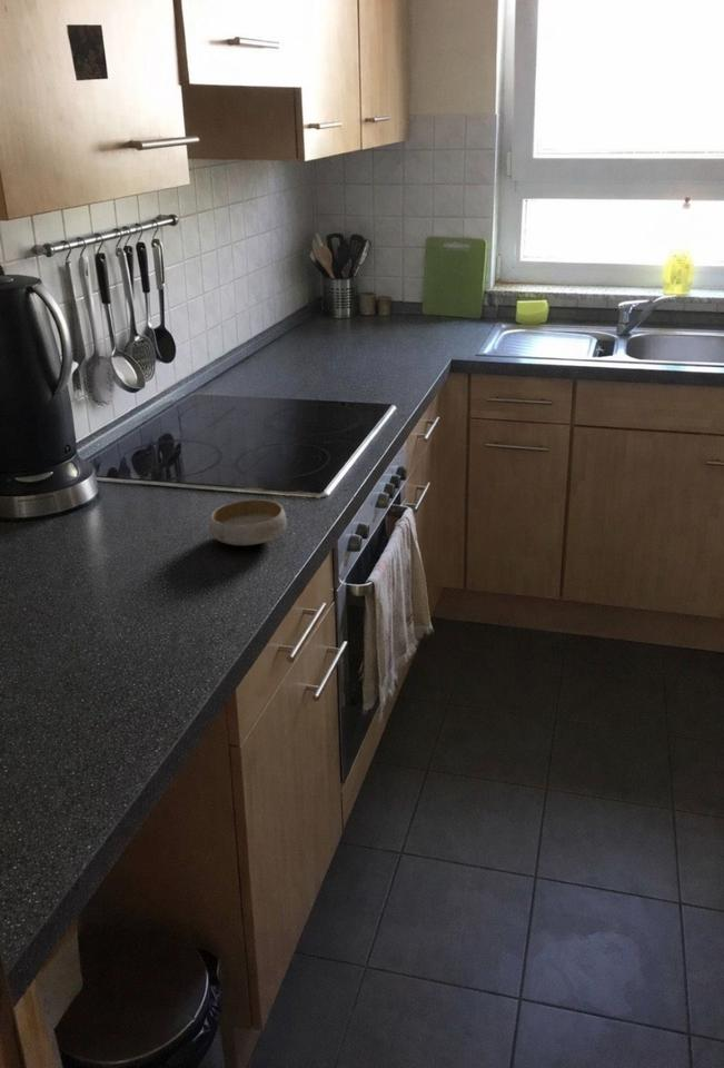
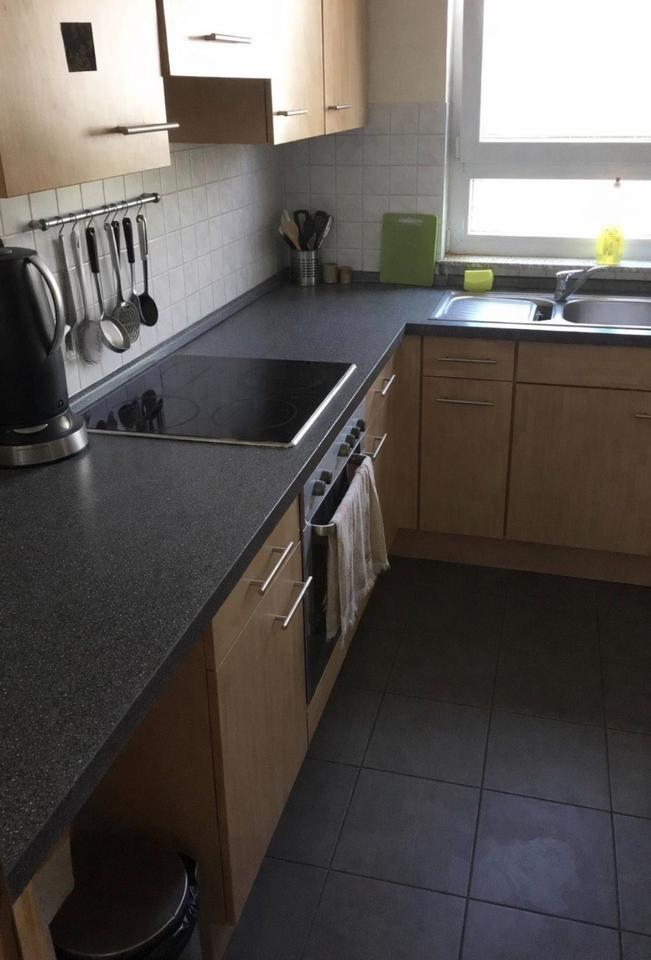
- bowl [208,498,288,546]
